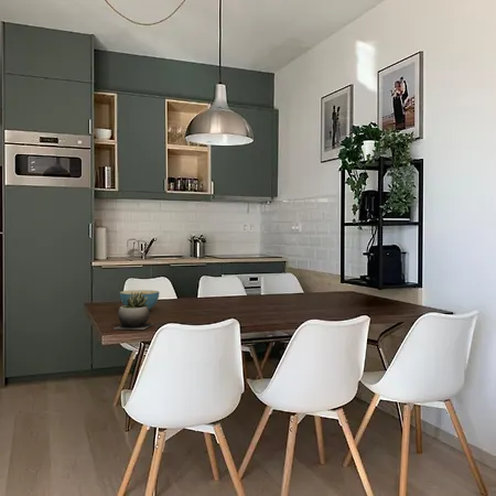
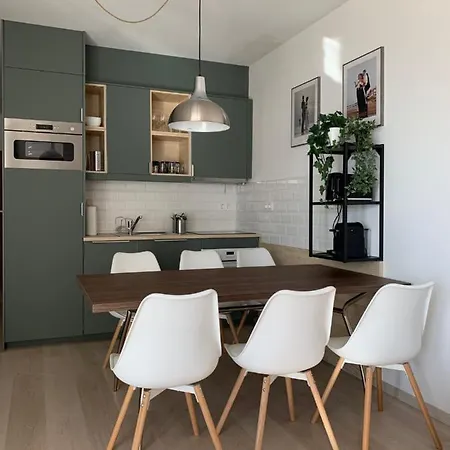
- cereal bowl [118,289,161,310]
- succulent plant [114,292,154,331]
